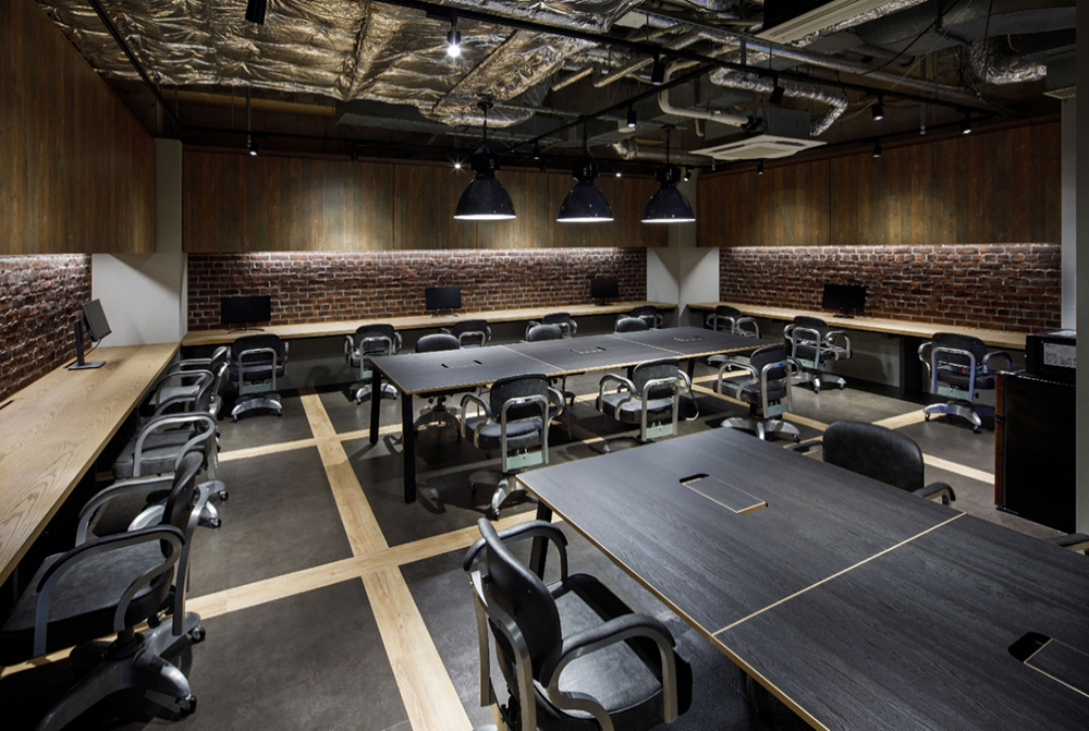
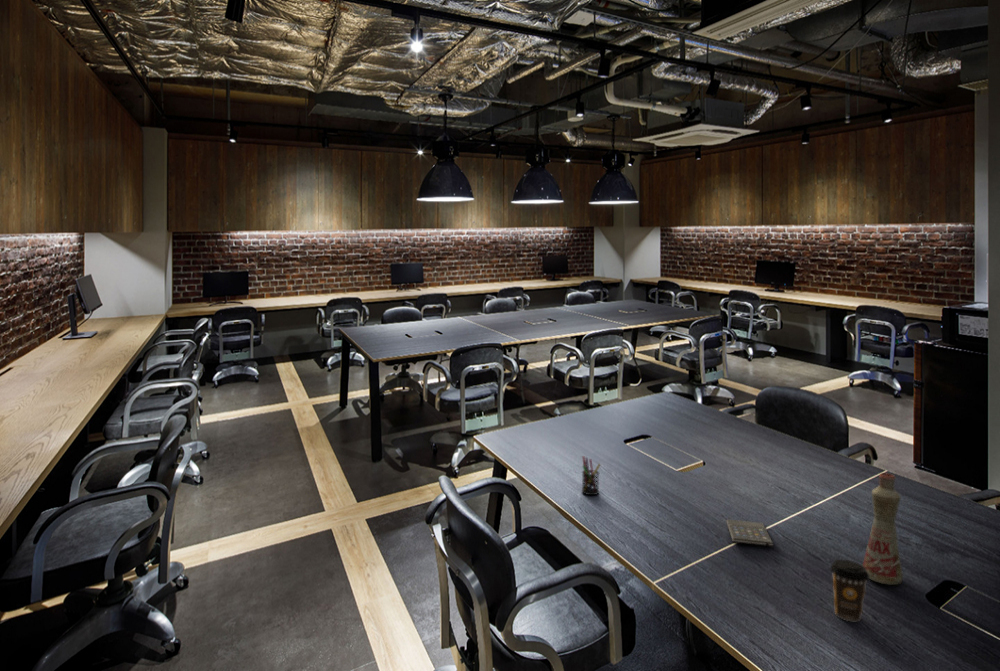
+ pen holder [581,455,602,496]
+ coffee cup [829,559,869,622]
+ bottle [862,472,904,586]
+ smartphone [725,519,774,547]
